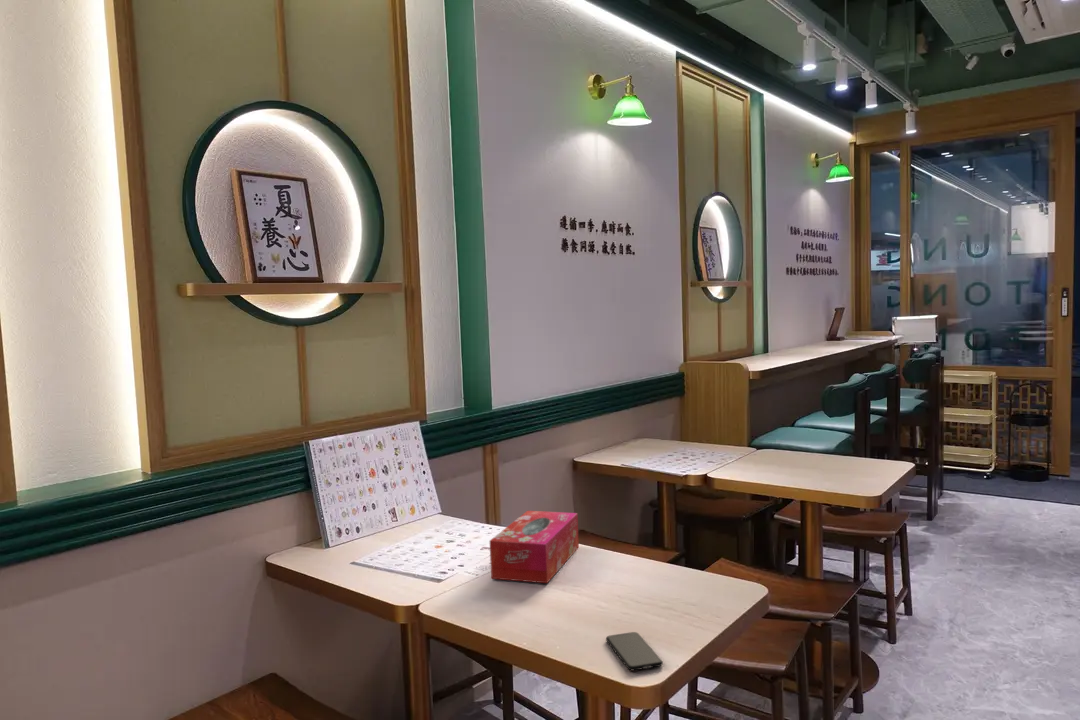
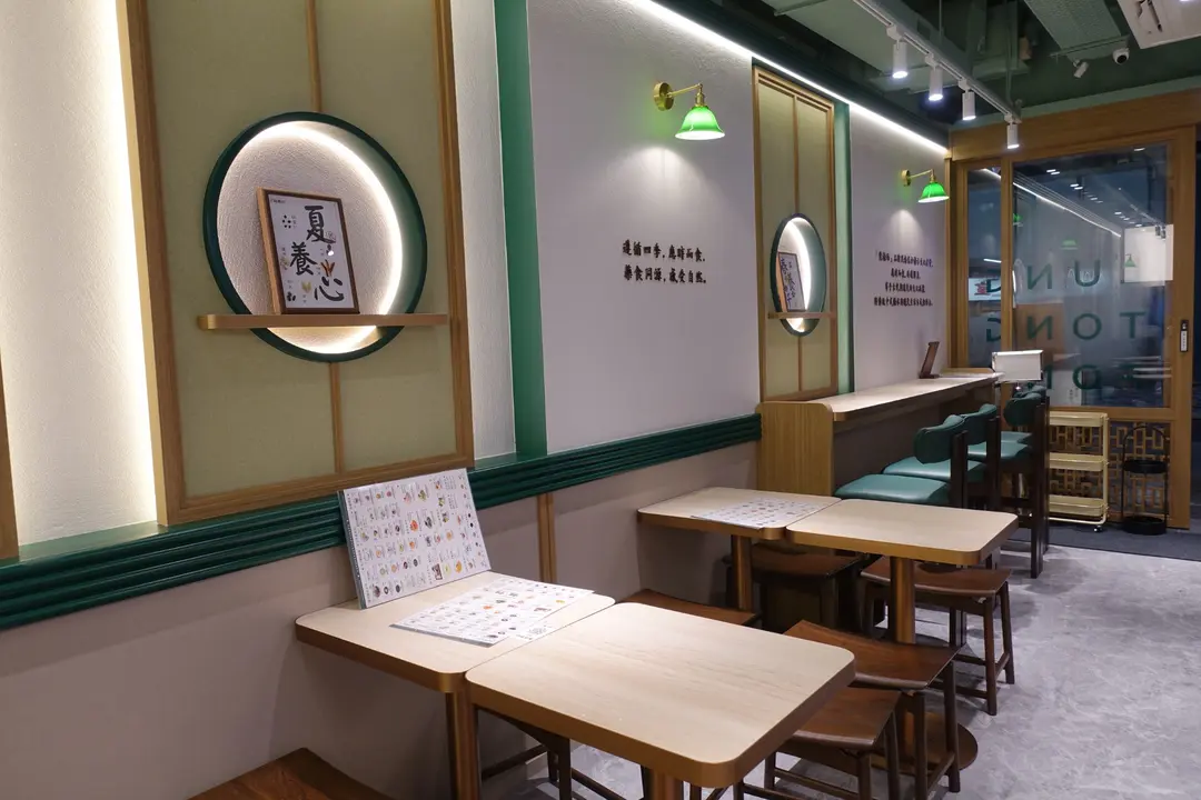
- tissue box [489,510,580,584]
- smartphone [605,631,664,672]
